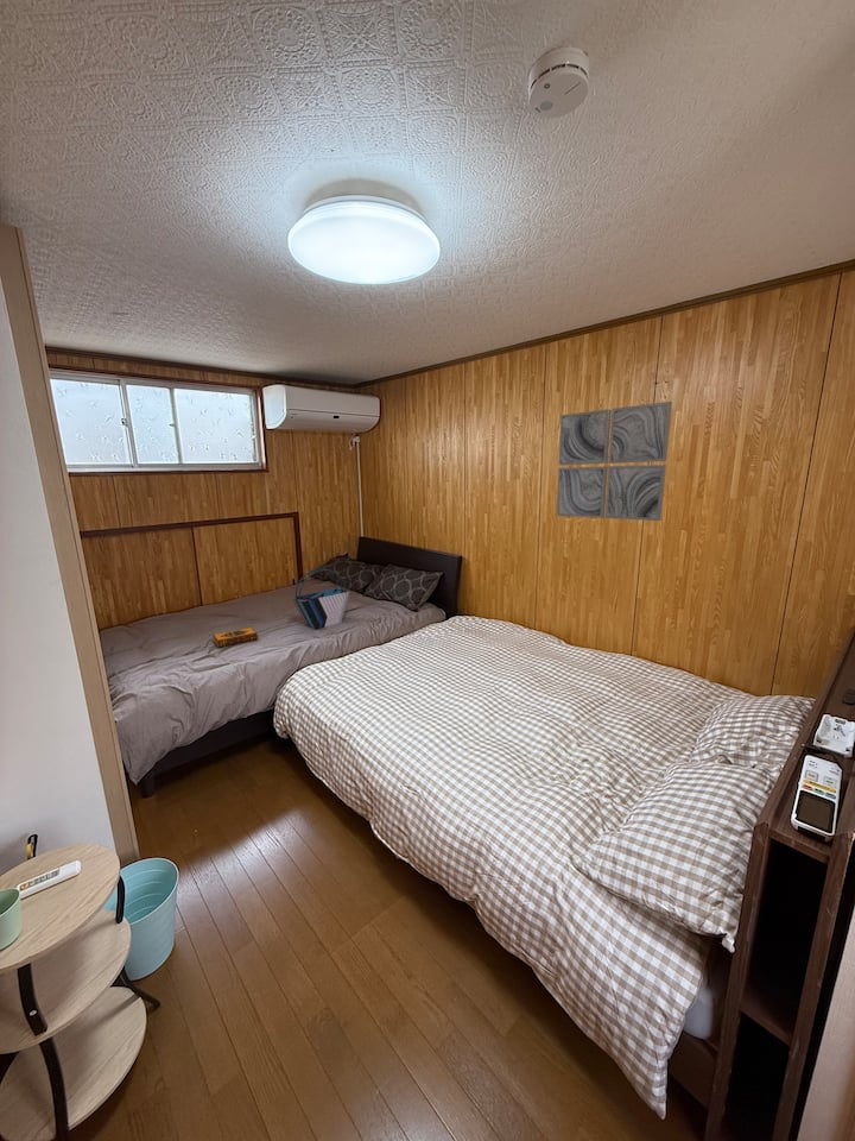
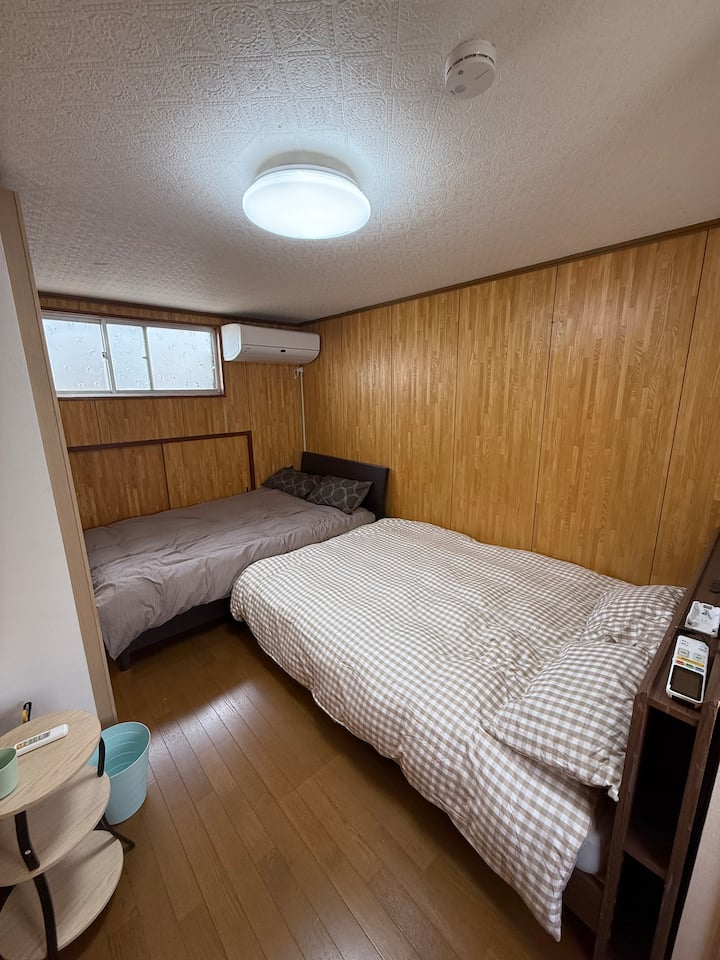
- tote bag [291,567,352,630]
- wall art [556,401,673,522]
- hardback book [211,626,259,649]
